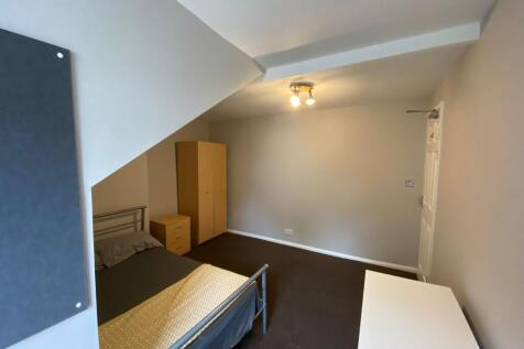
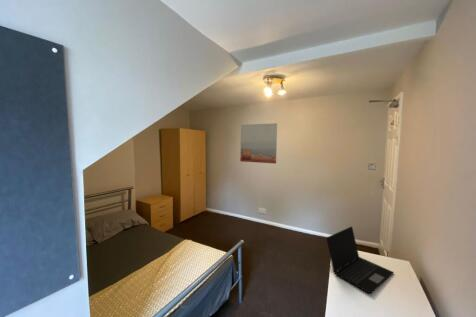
+ wall art [239,122,278,165]
+ laptop [326,225,395,295]
